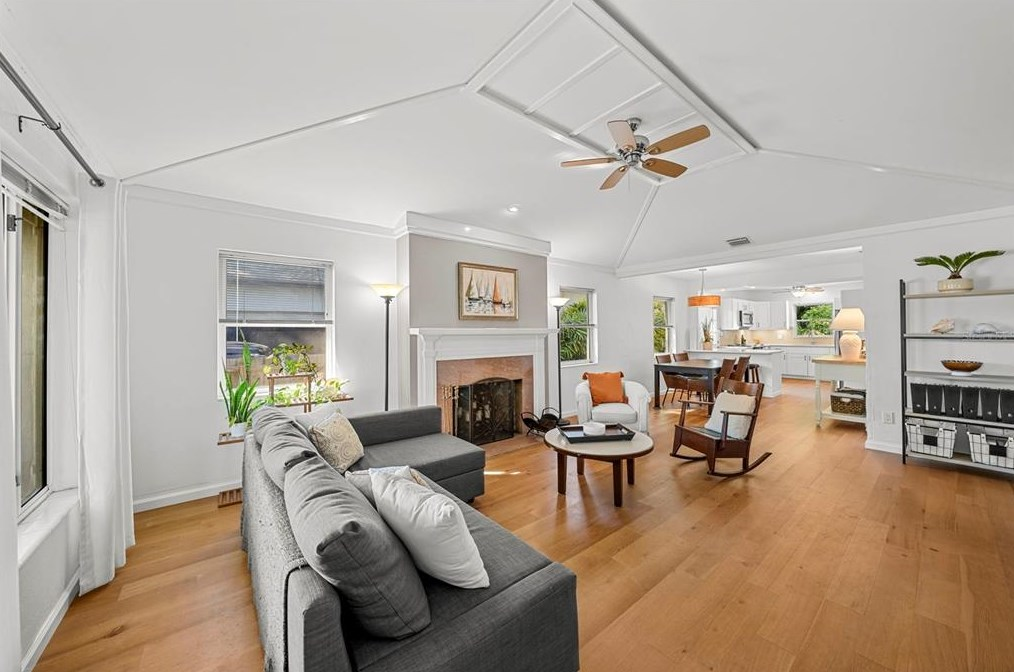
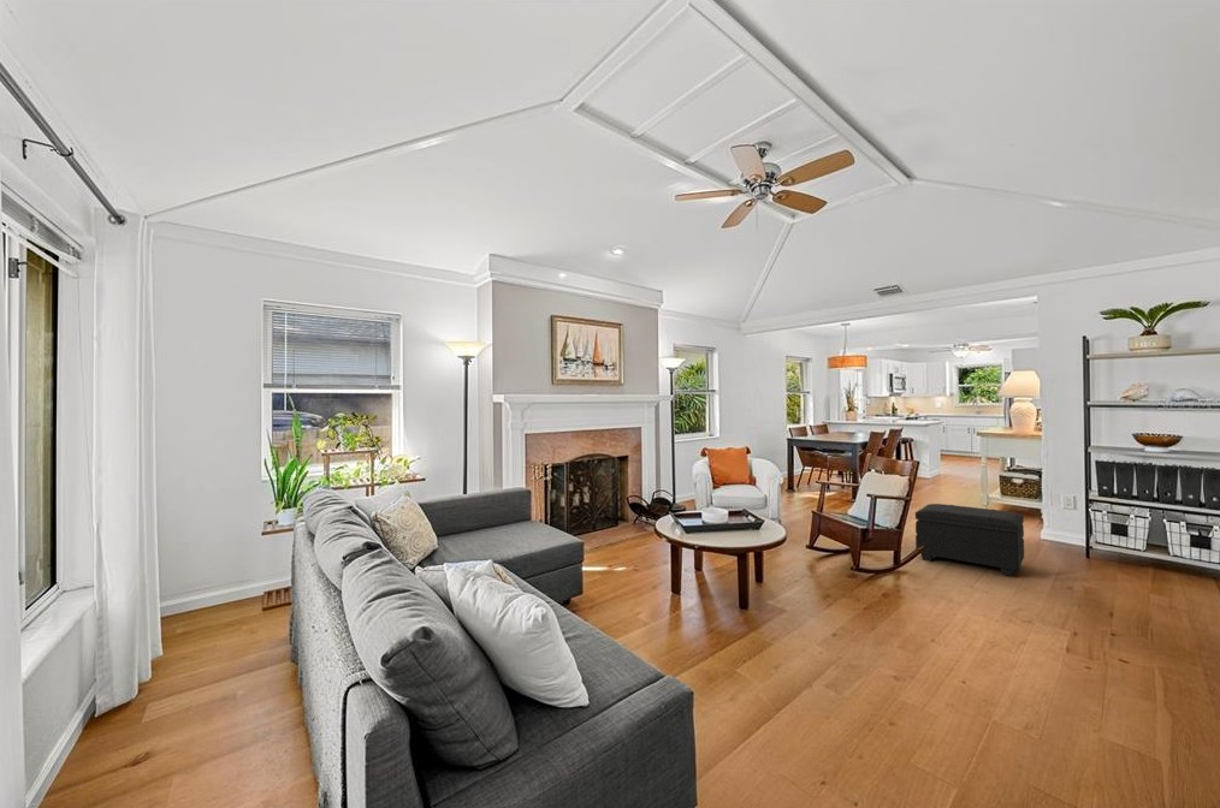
+ footstool [914,503,1025,577]
